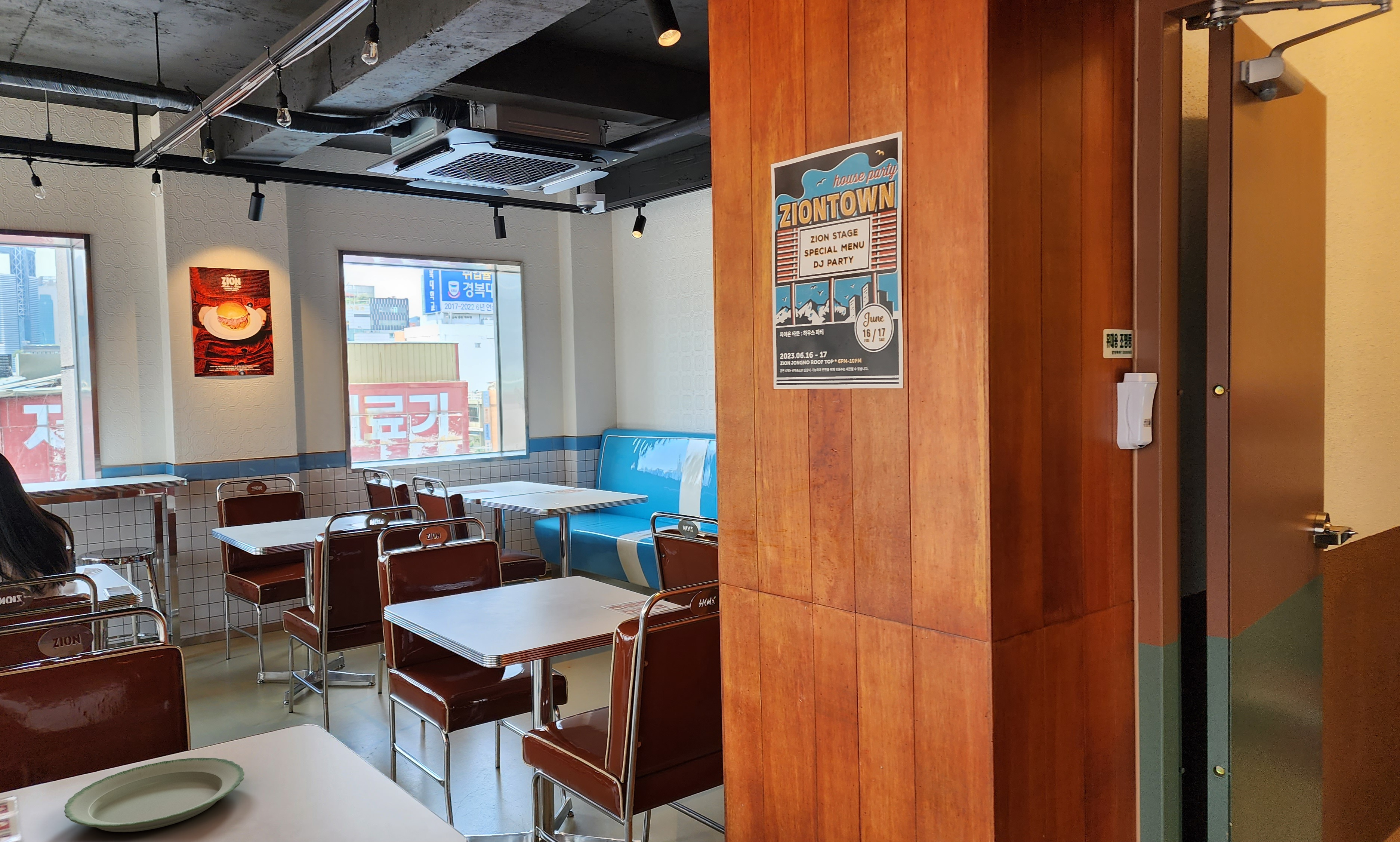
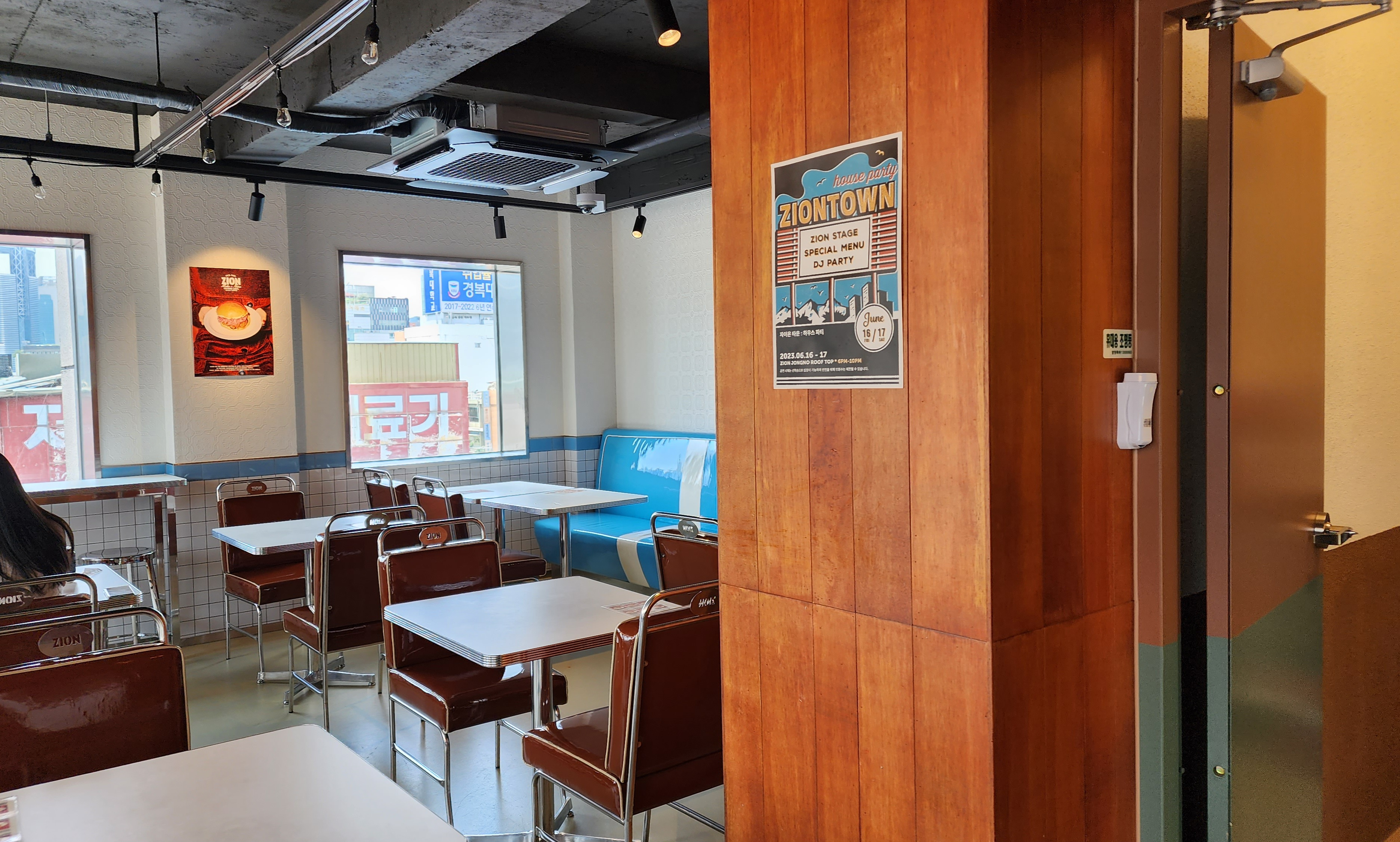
- plate [64,757,245,833]
